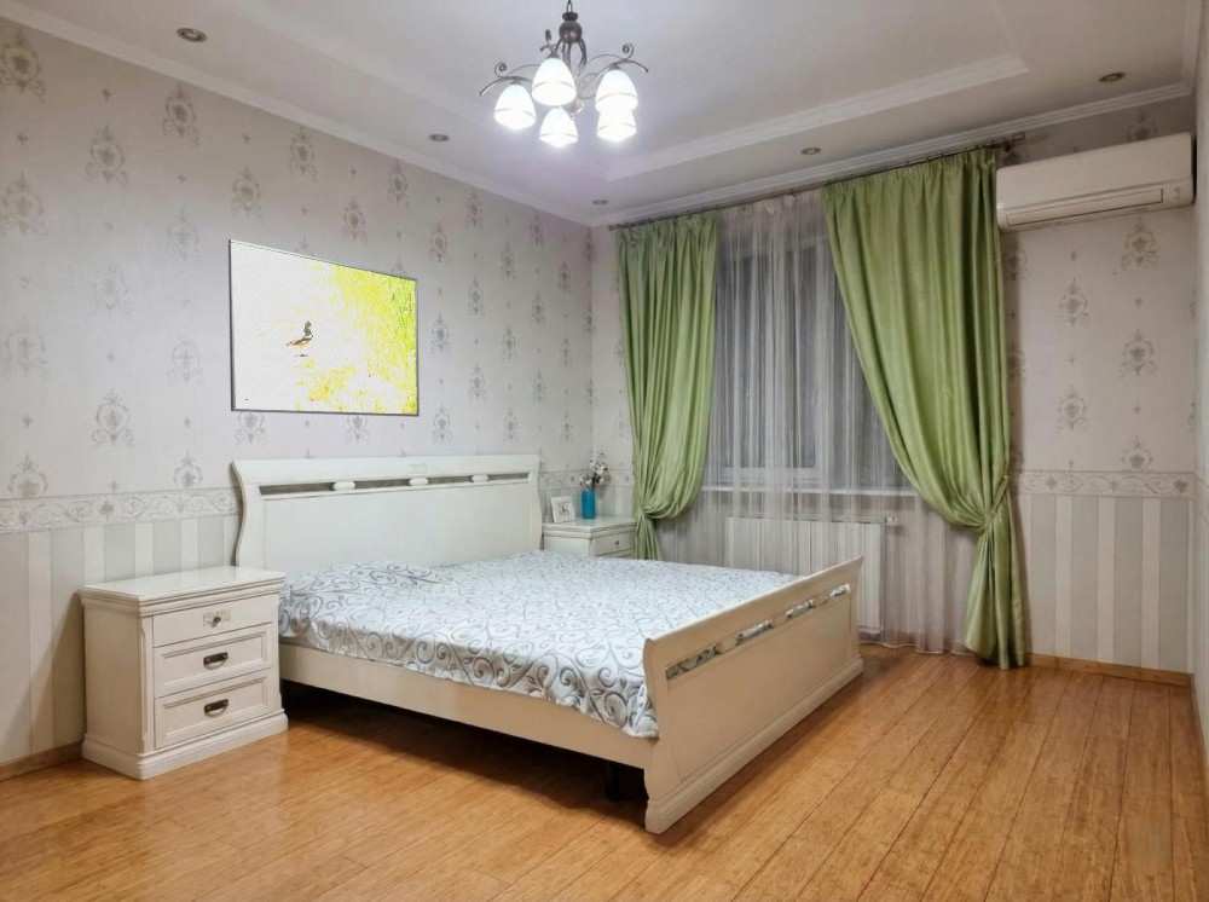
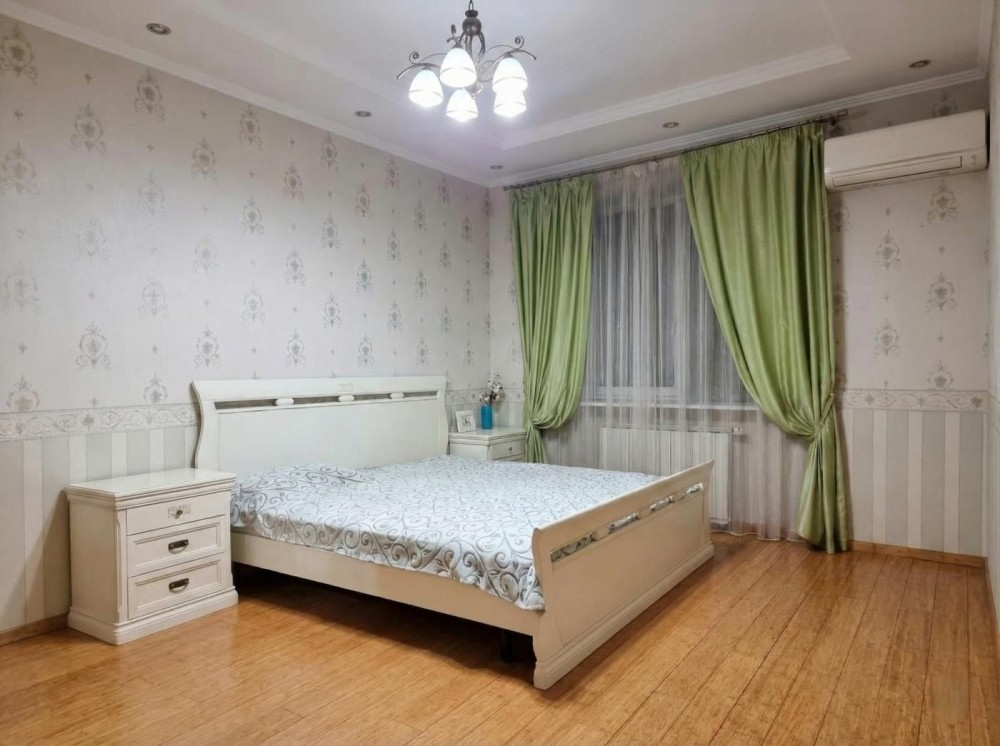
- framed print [227,238,421,418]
